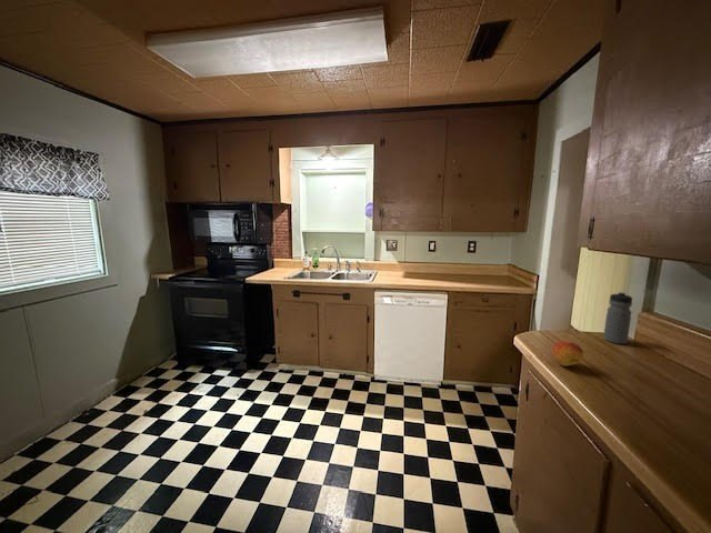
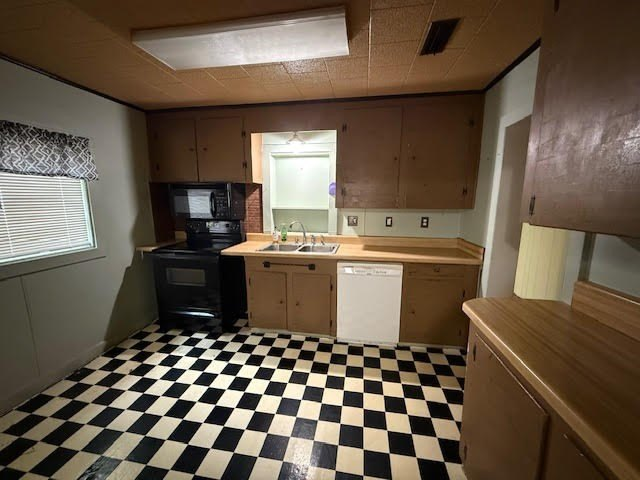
- fruit [551,340,584,368]
- water bottle [602,291,633,345]
